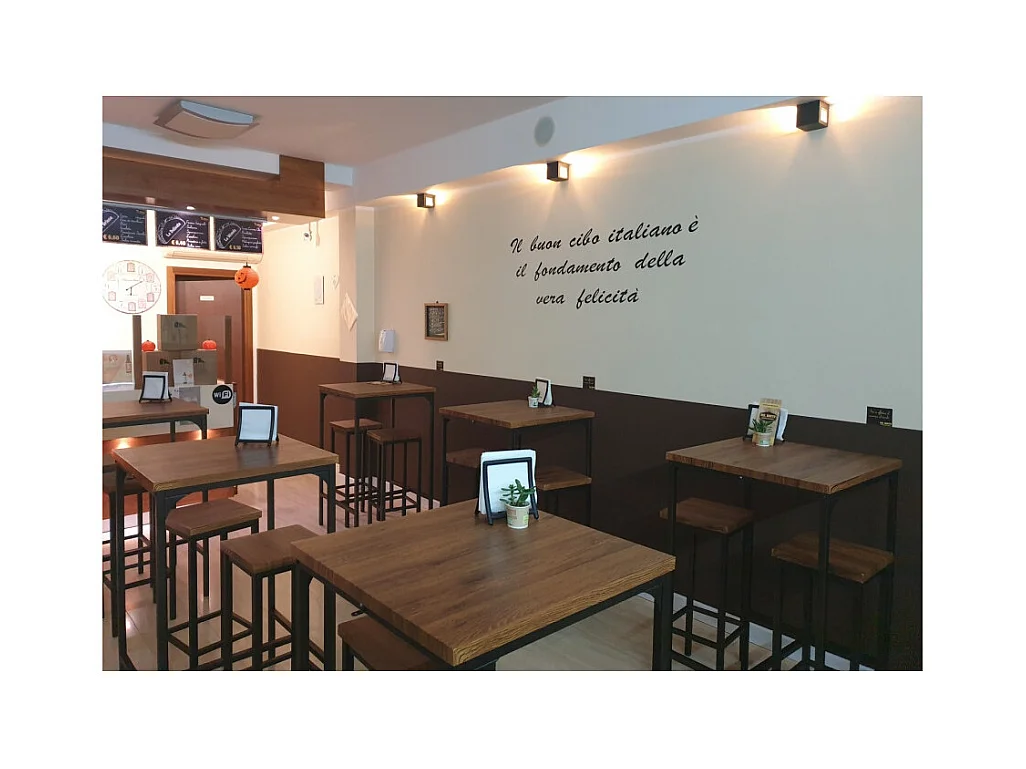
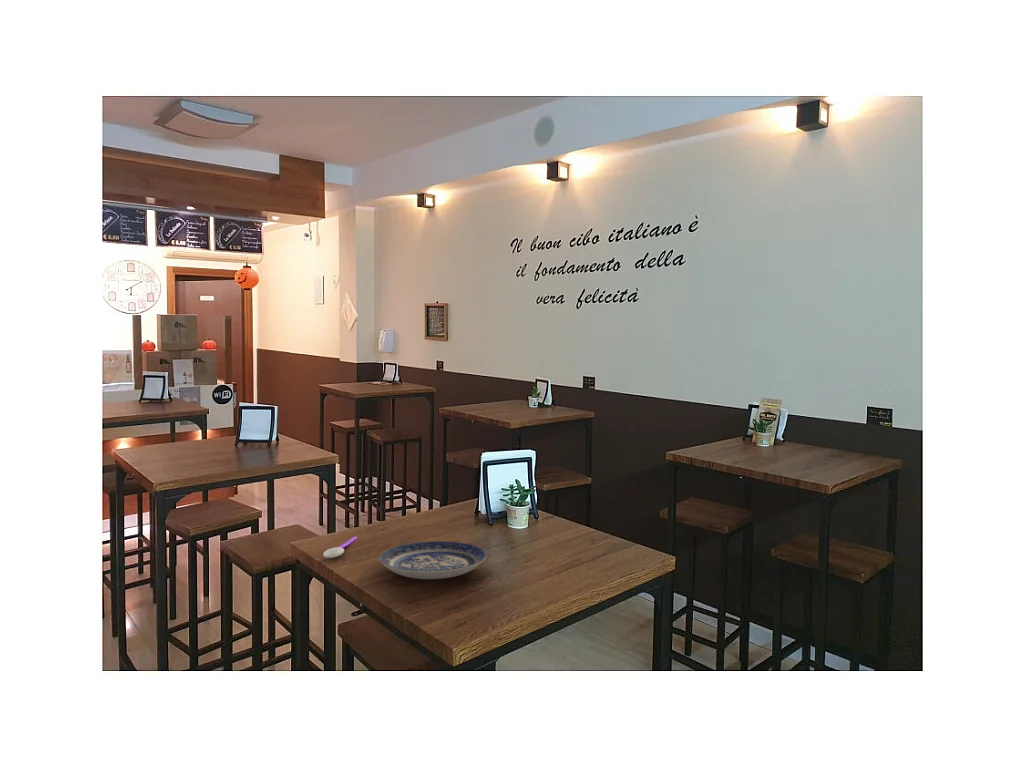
+ plate [378,540,488,580]
+ spoon [322,536,358,559]
